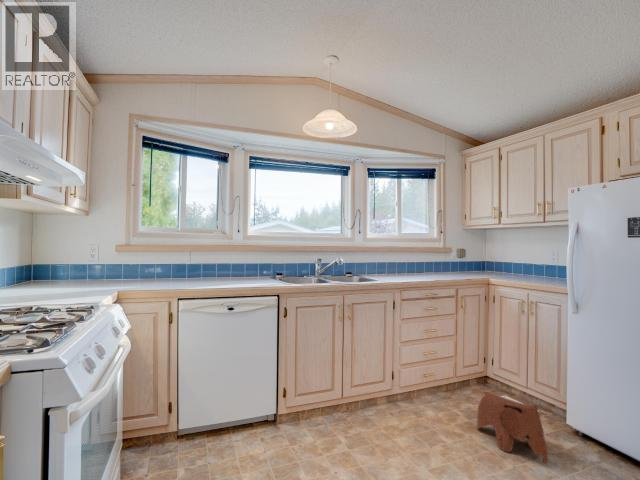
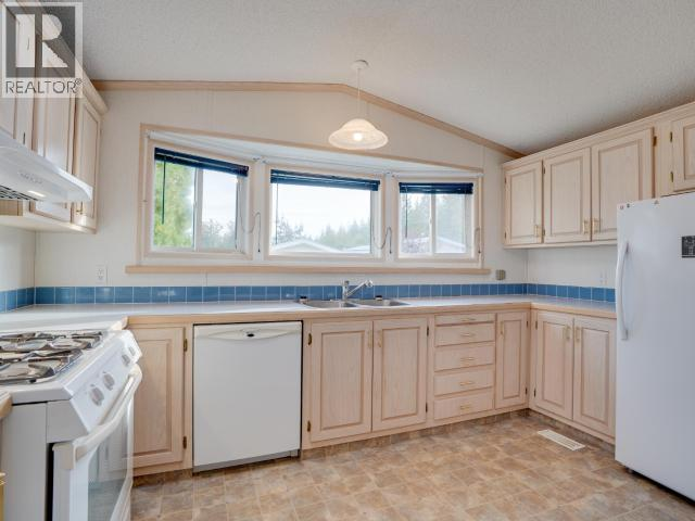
- toy elephant [476,391,549,464]
